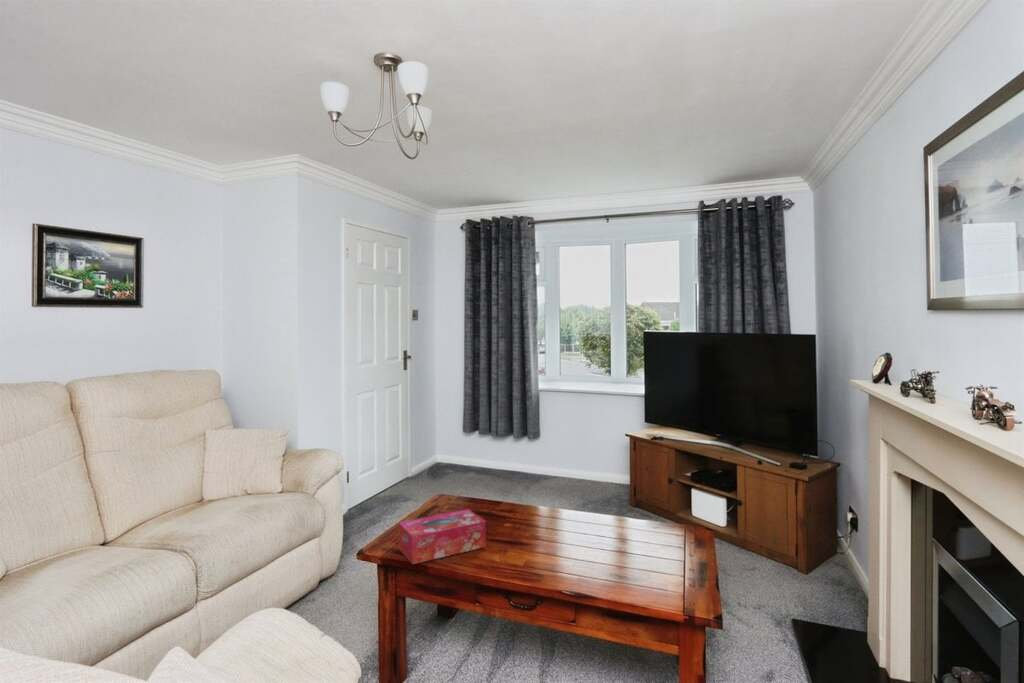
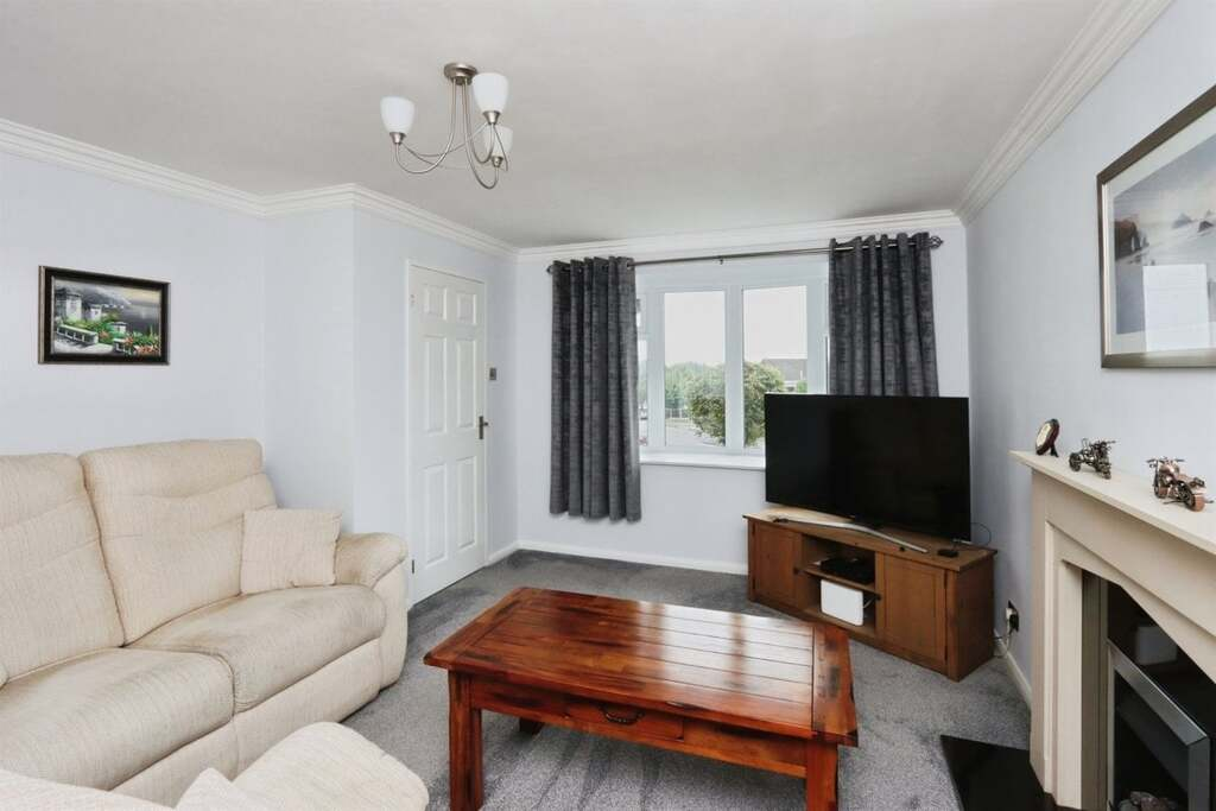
- tissue box [398,508,487,565]
